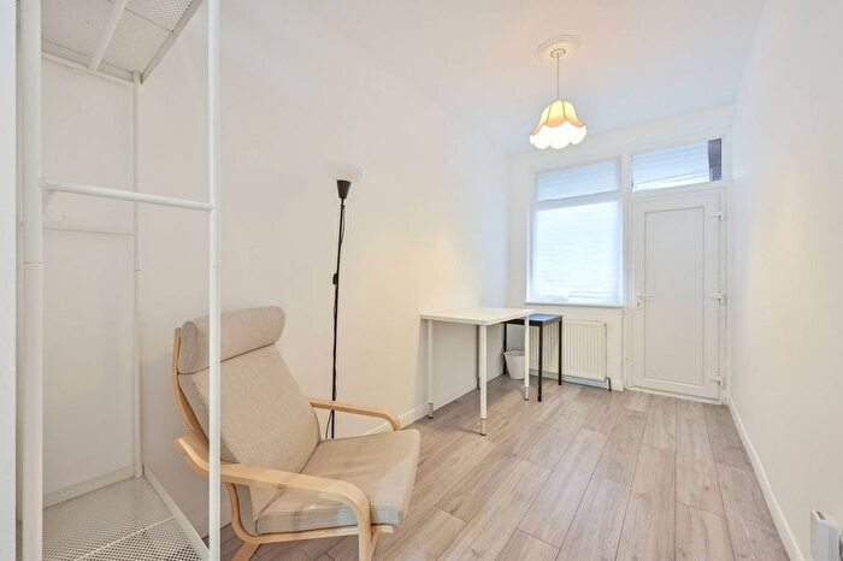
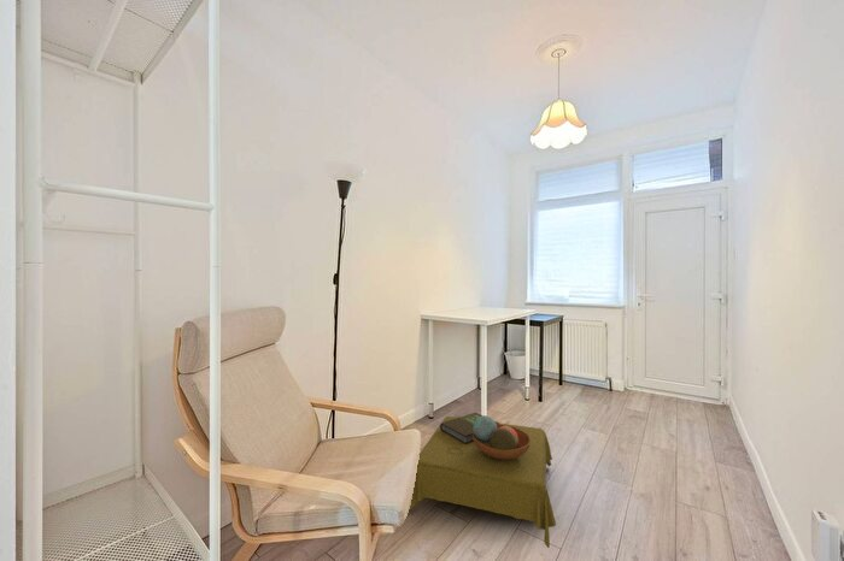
+ side table [409,412,557,549]
